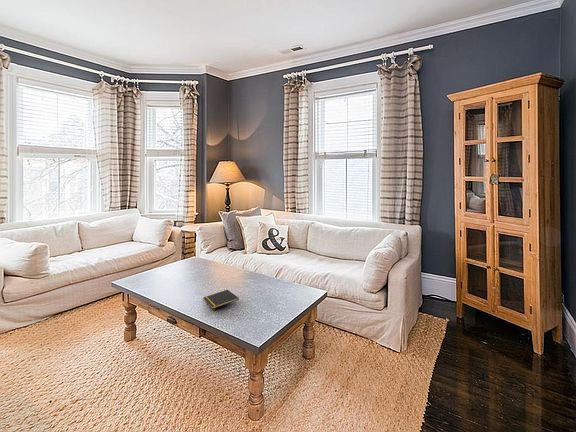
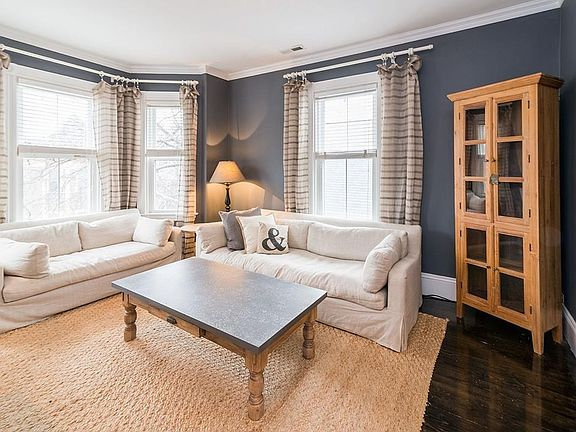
- notepad [203,289,240,310]
